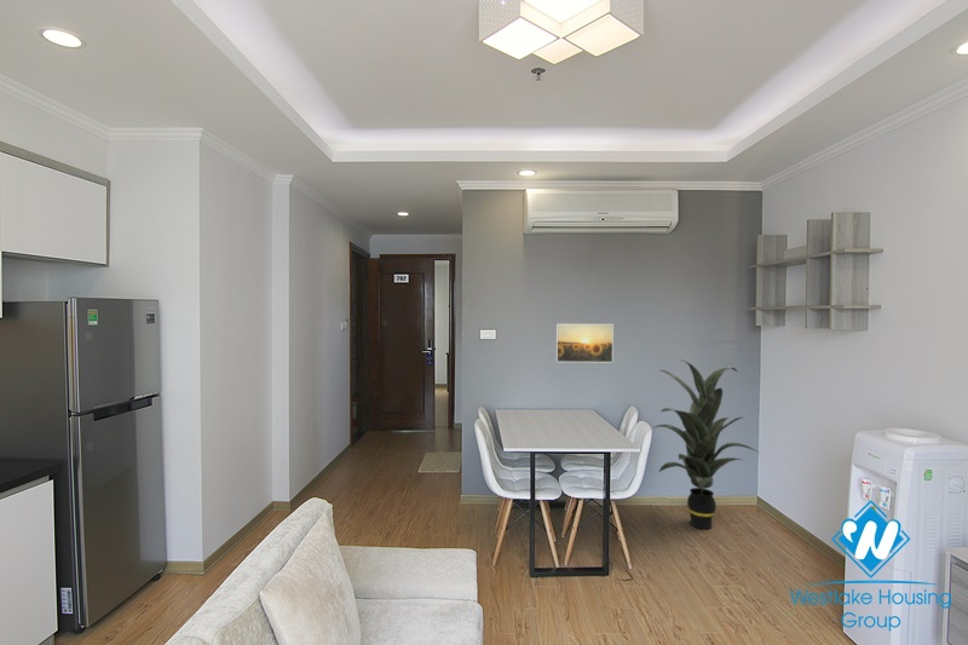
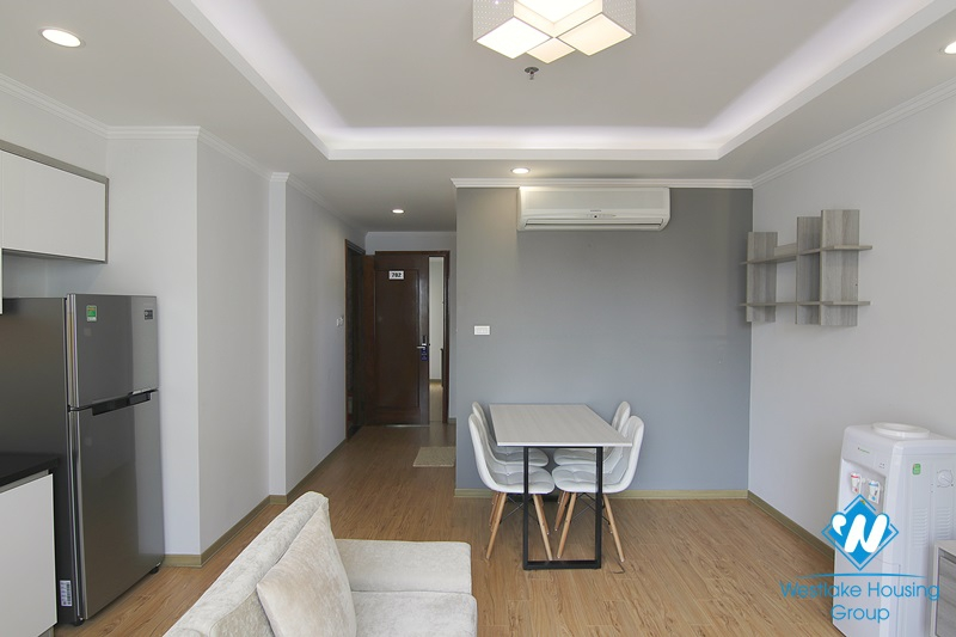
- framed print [555,323,615,363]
- indoor plant [651,358,761,530]
